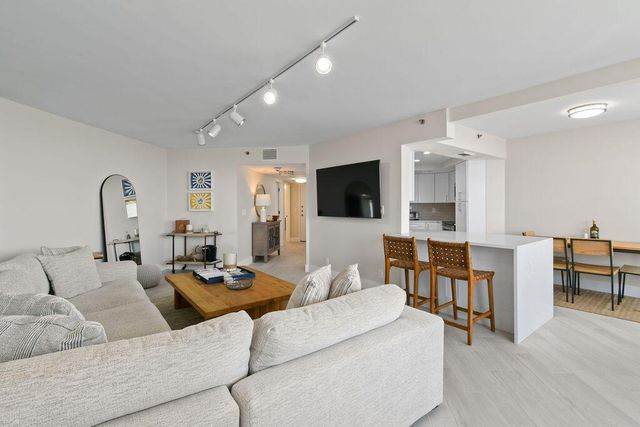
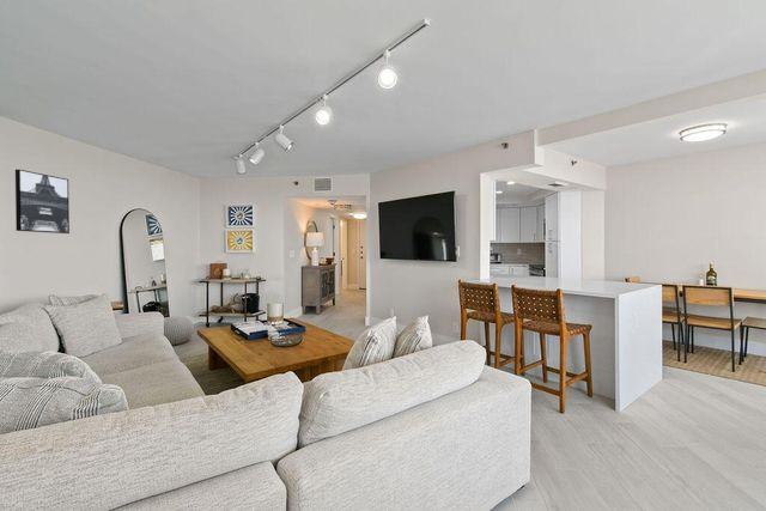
+ wall art [14,169,71,235]
